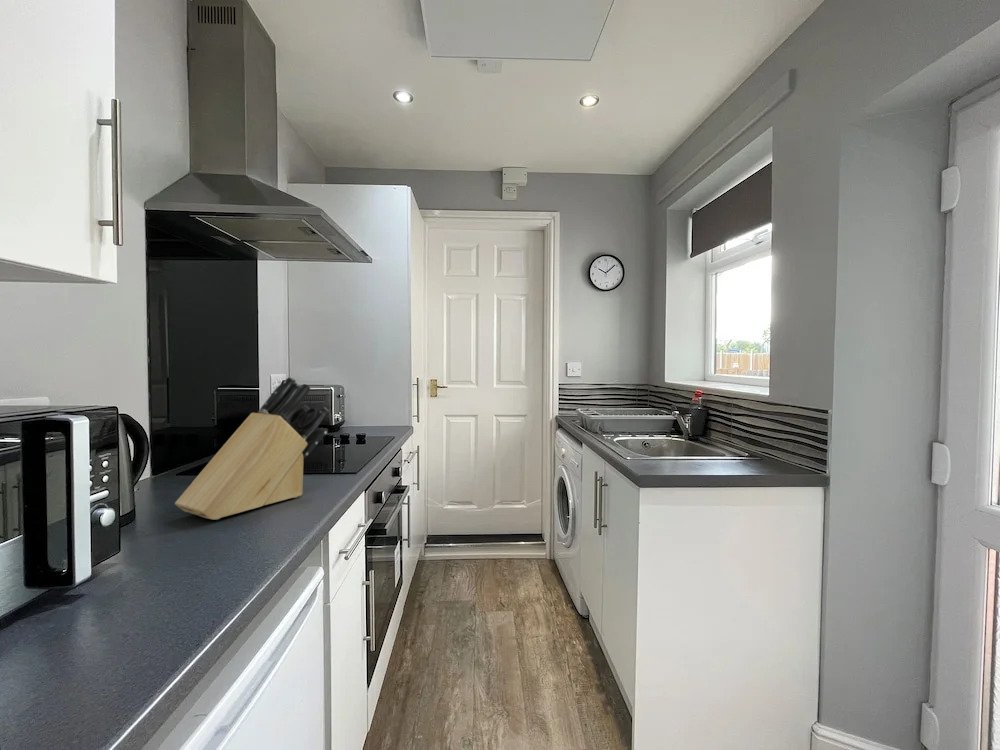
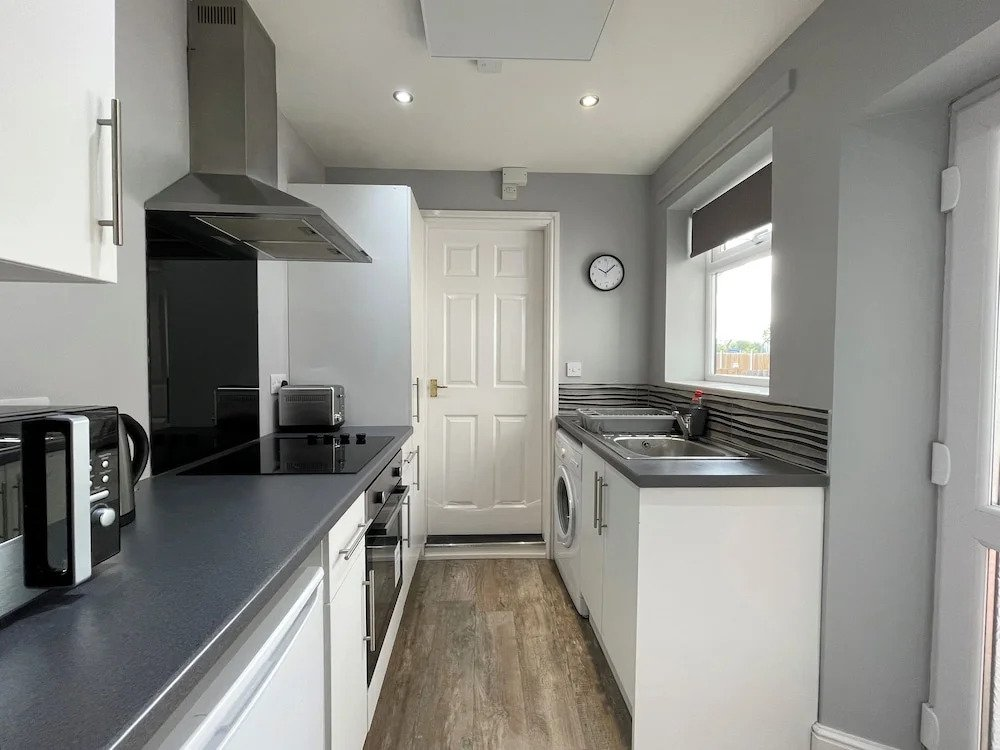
- knife block [174,375,330,521]
